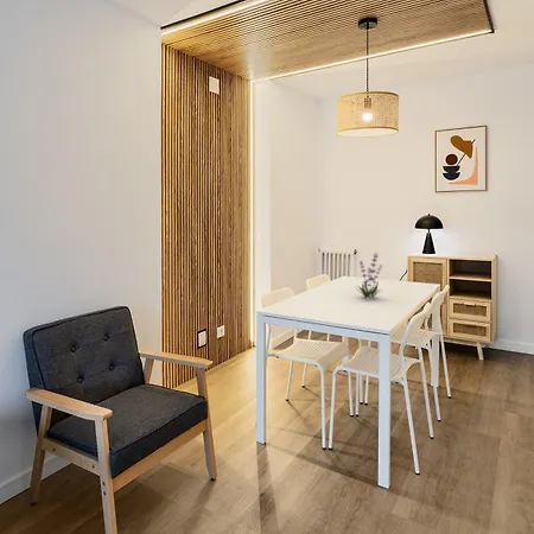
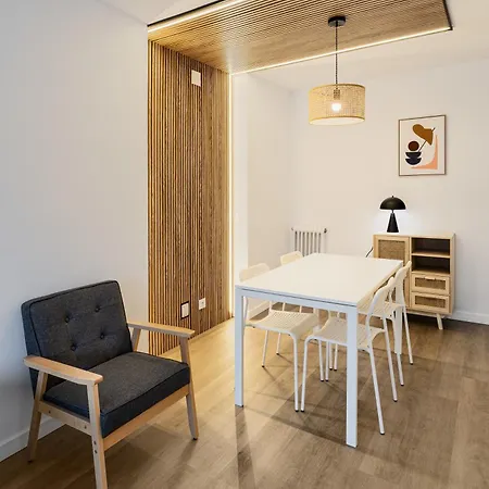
- plant [355,252,383,299]
